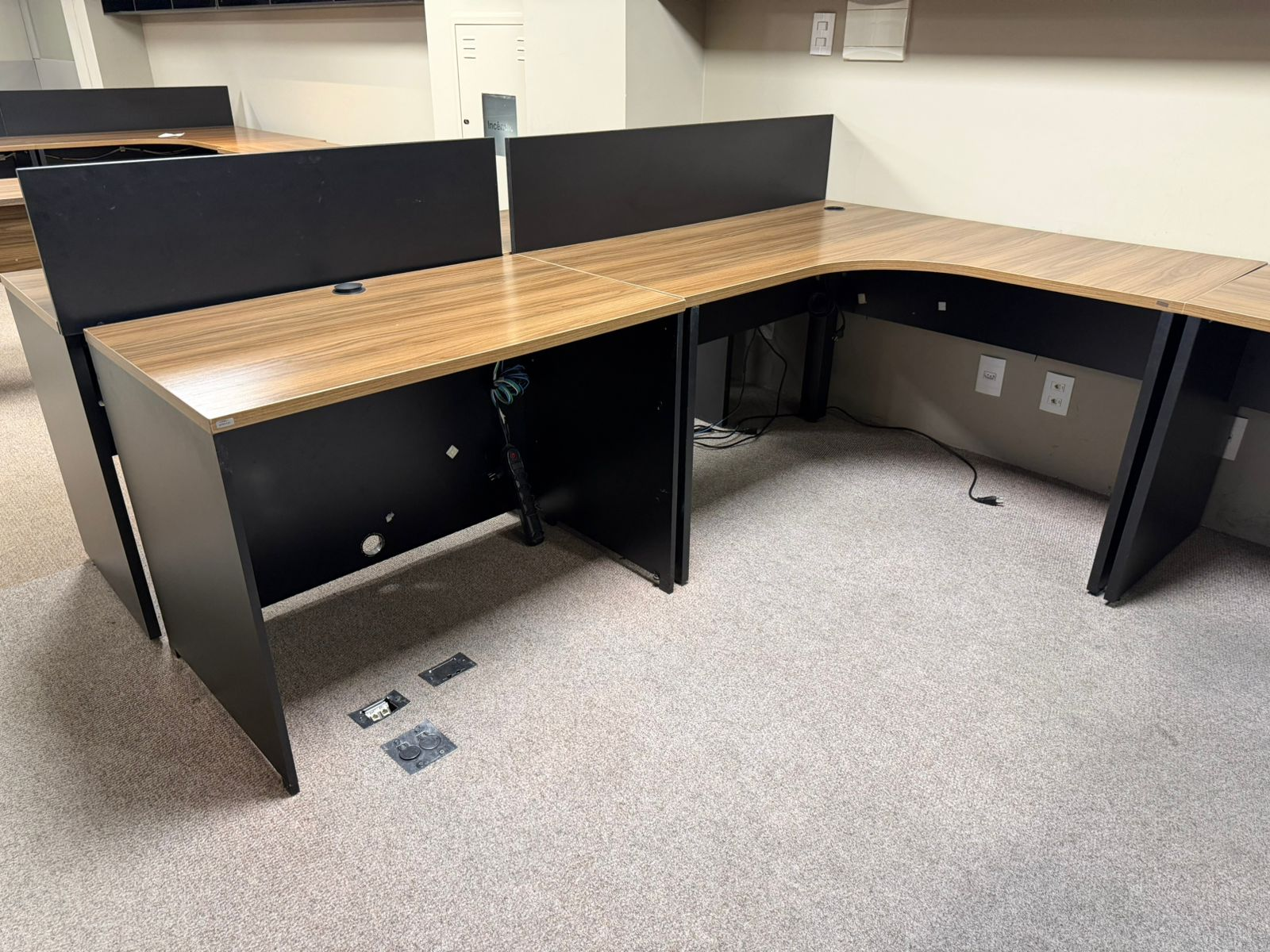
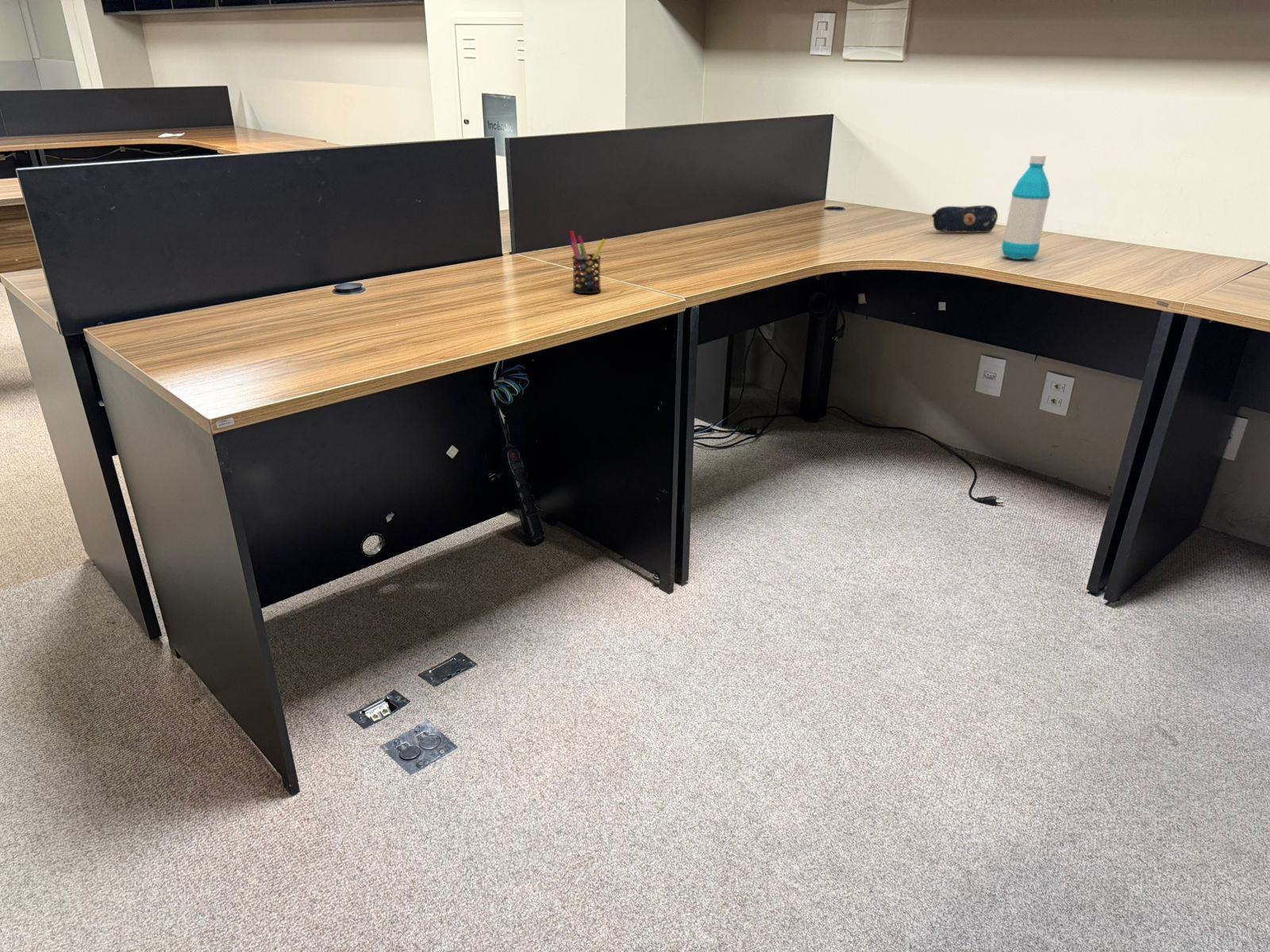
+ pen holder [568,230,606,294]
+ water bottle [1001,154,1051,260]
+ pencil case [931,205,999,233]
